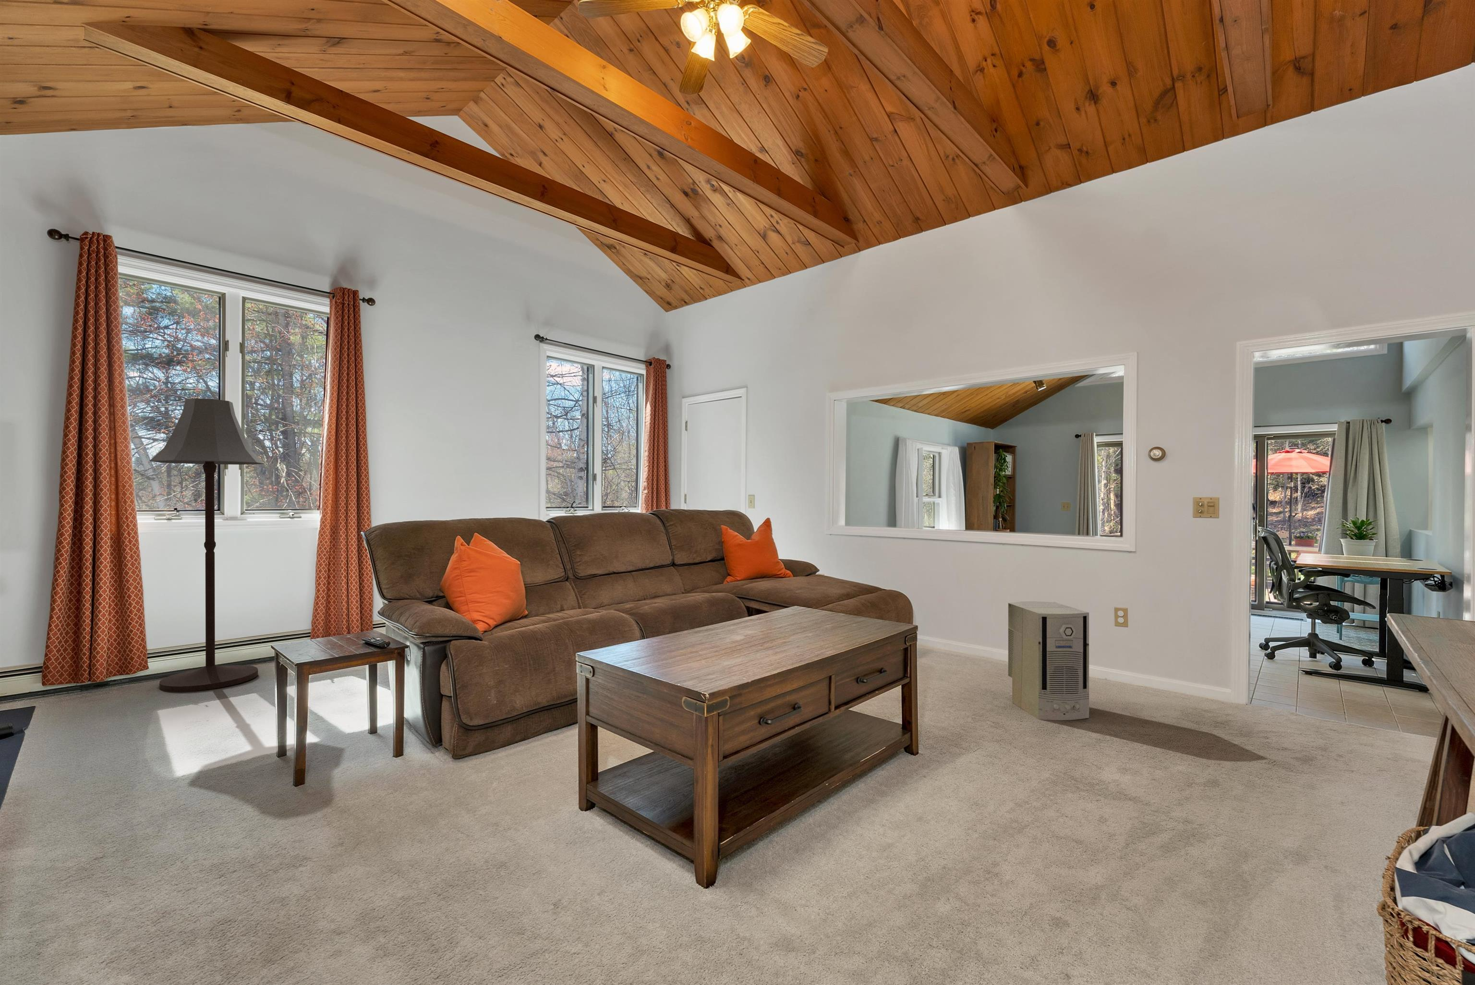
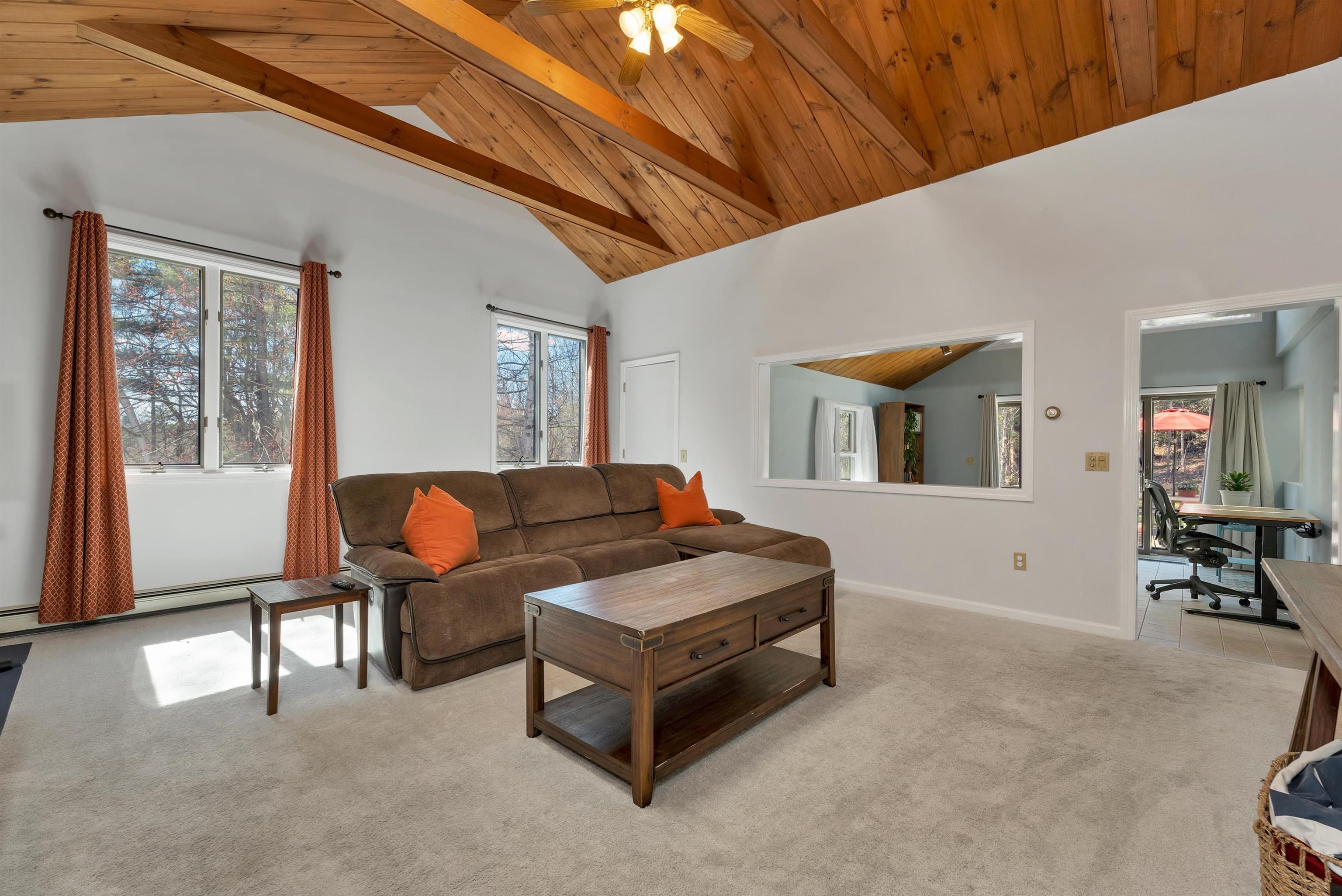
- floor lamp [149,398,265,693]
- air purifier [1008,601,1089,721]
